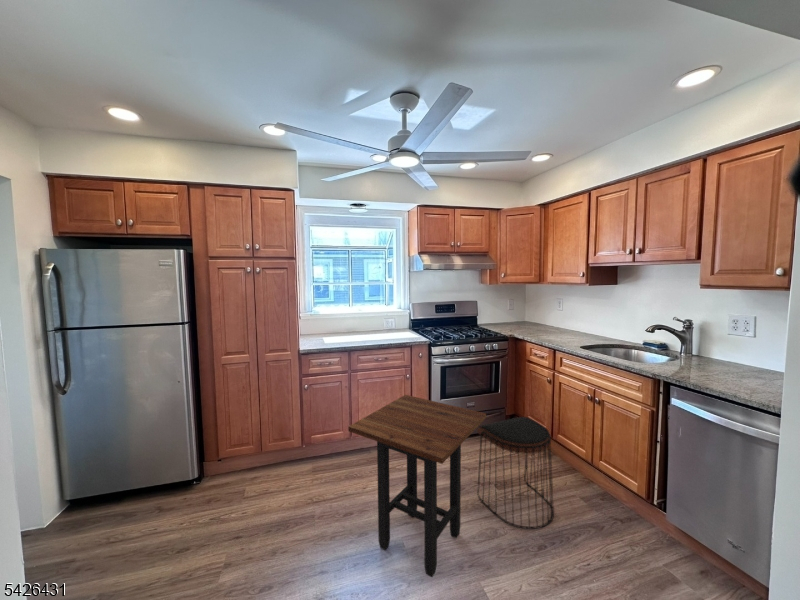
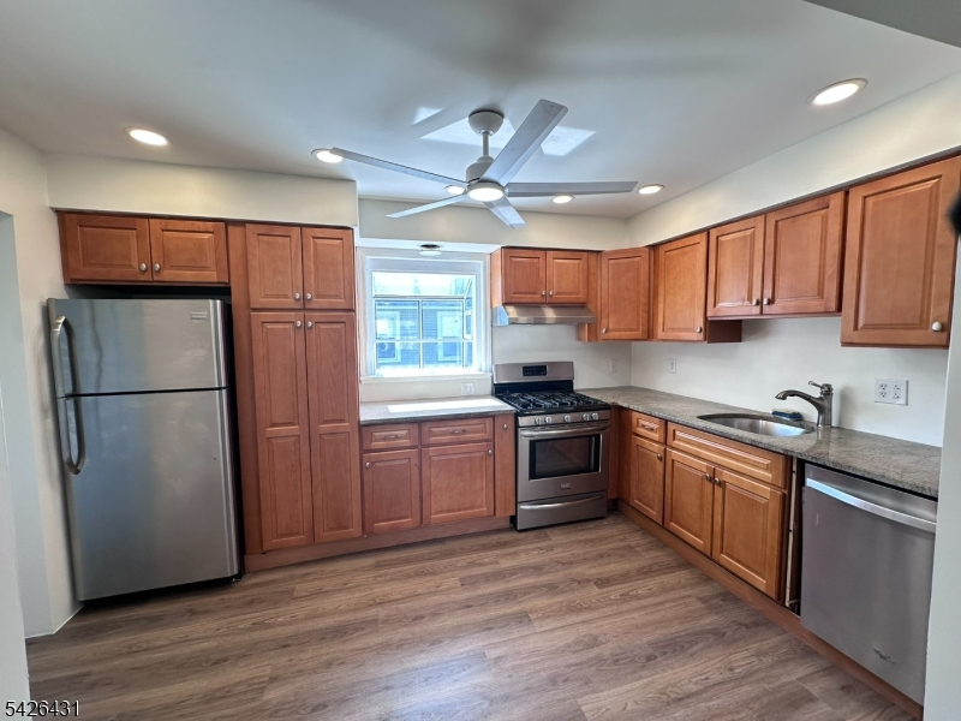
- side table [347,394,487,578]
- stool [476,416,555,530]
